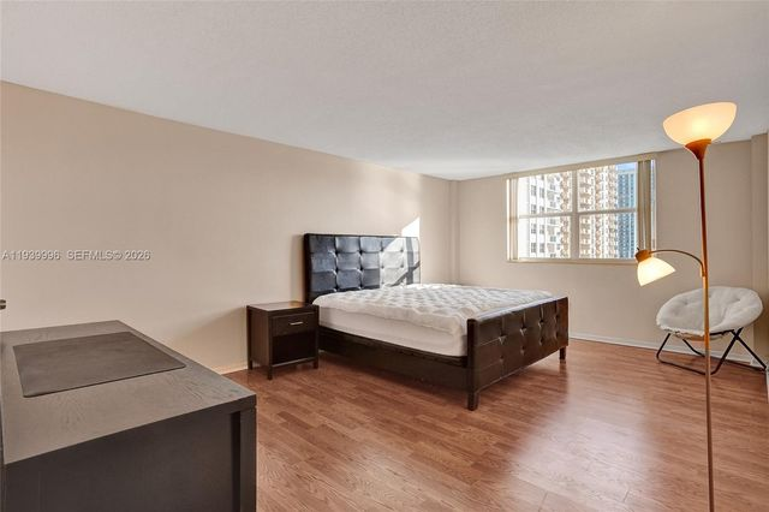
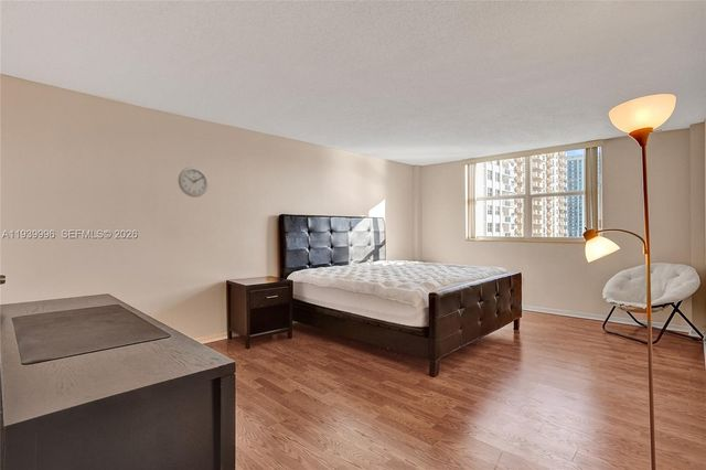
+ wall clock [178,167,210,197]
